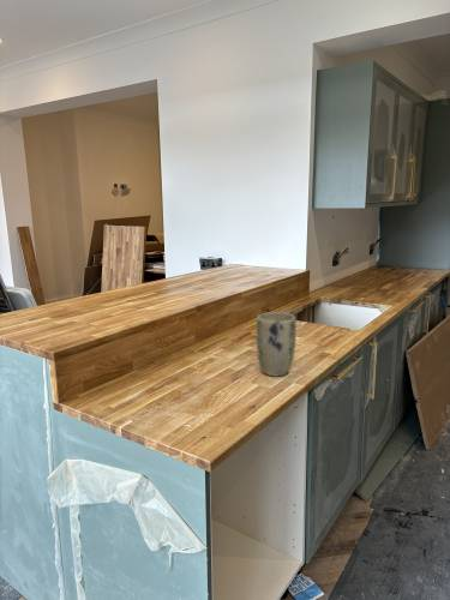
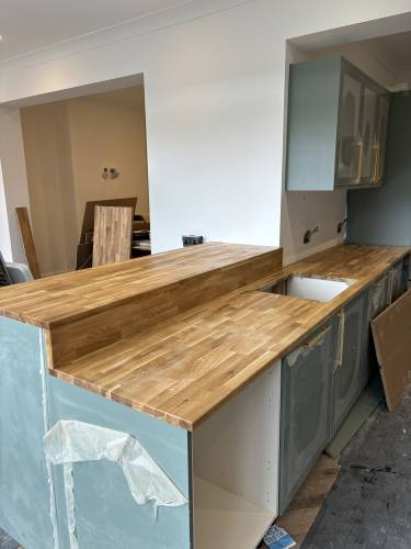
- plant pot [256,311,298,378]
